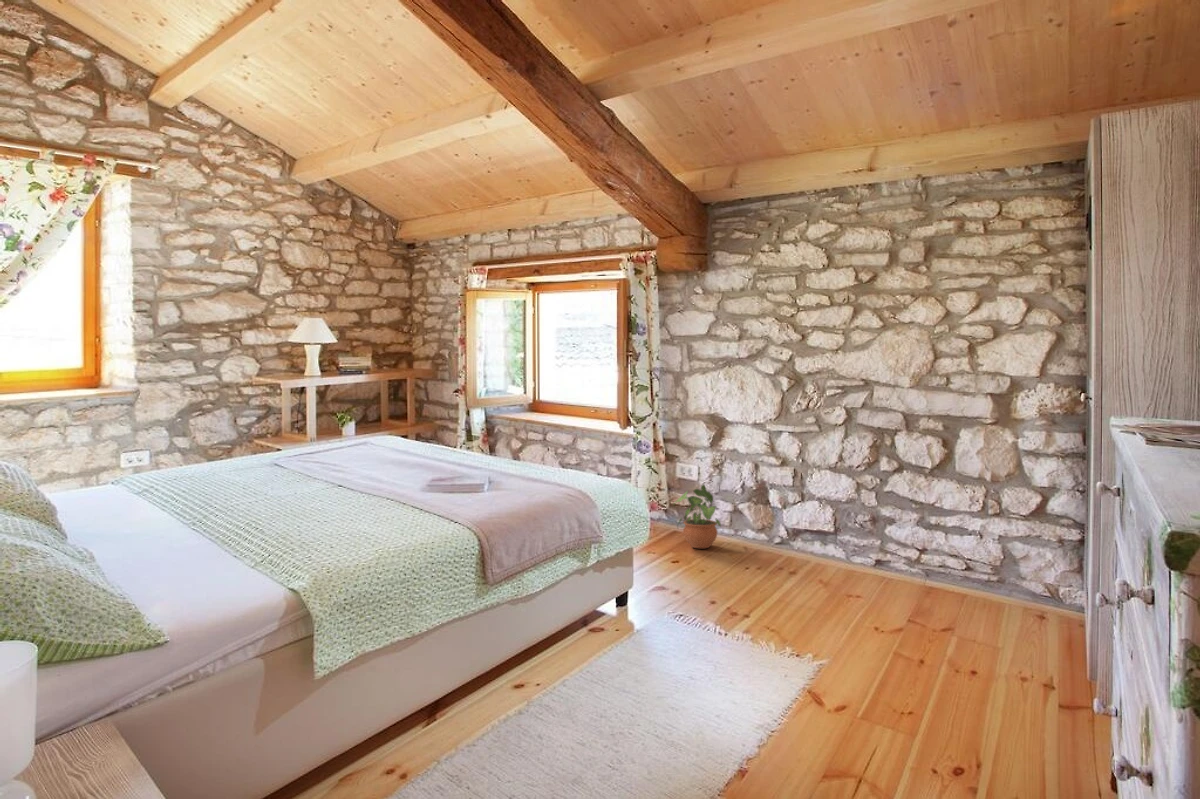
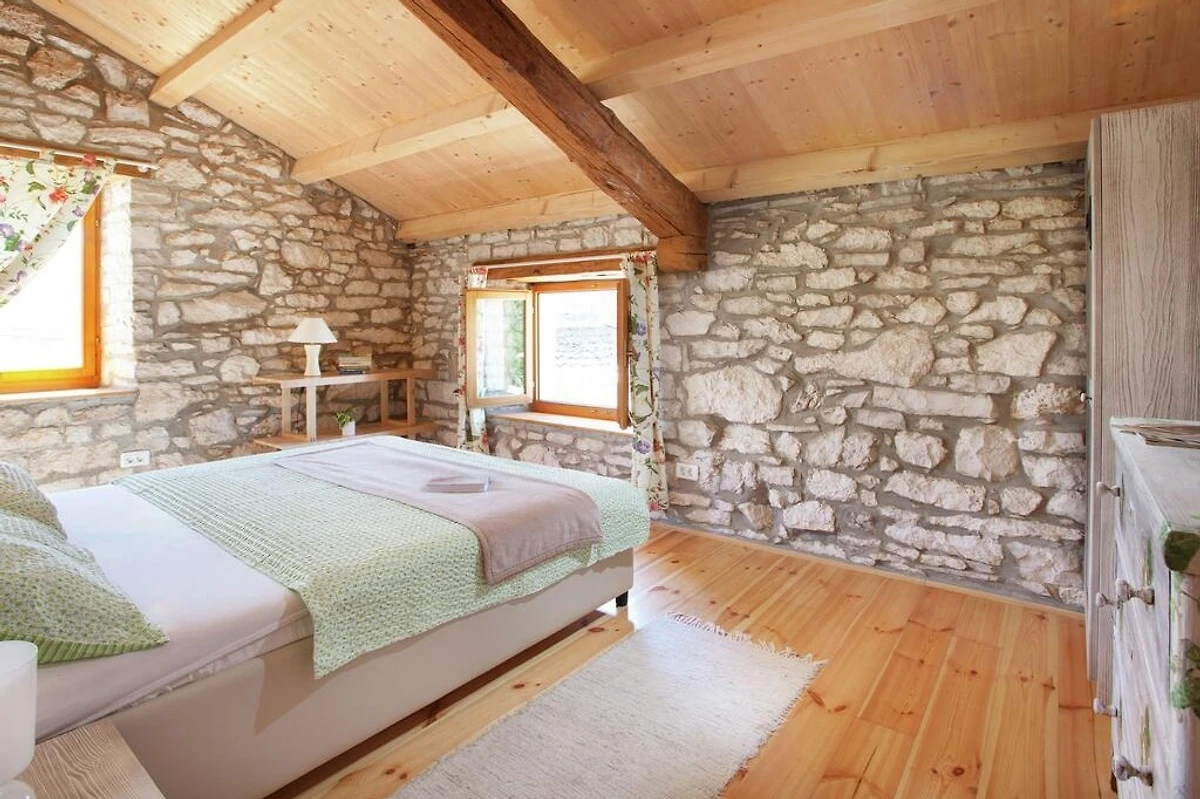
- potted plant [672,483,722,549]
